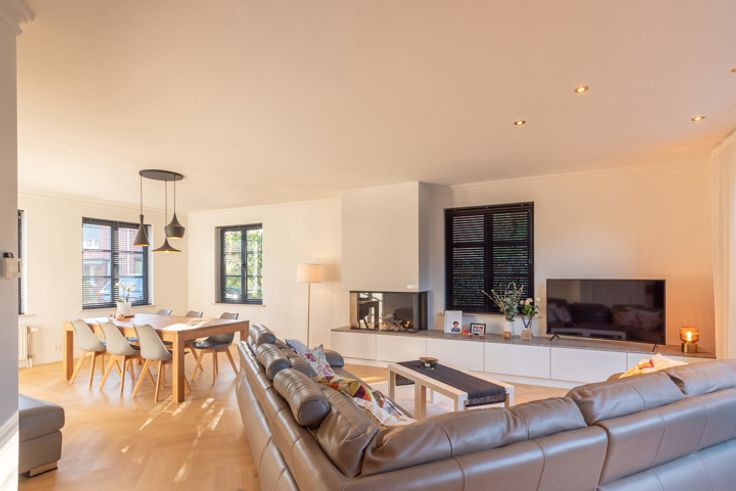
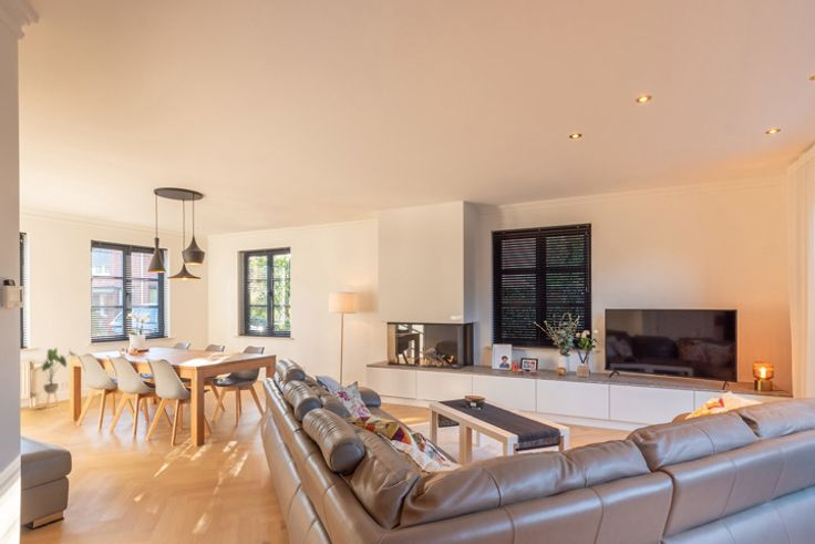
+ house plant [33,347,78,409]
